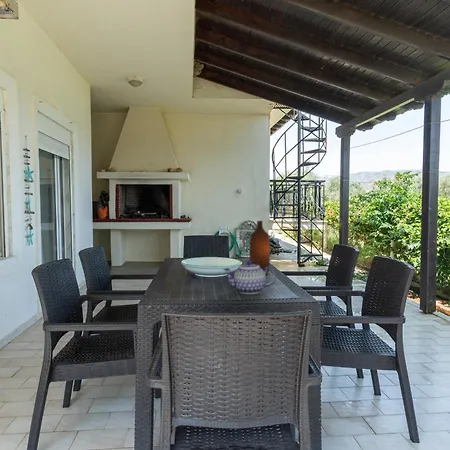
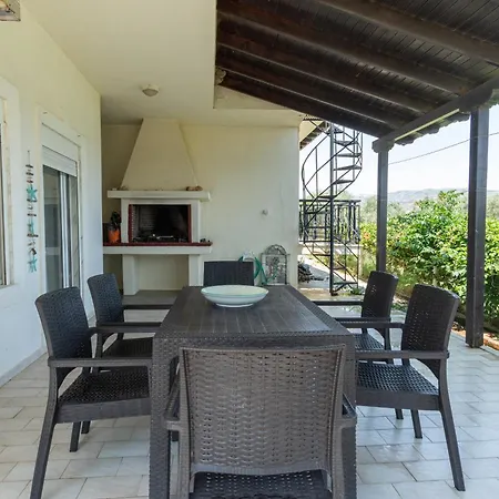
- bottle [249,220,271,275]
- teapot [222,260,277,295]
